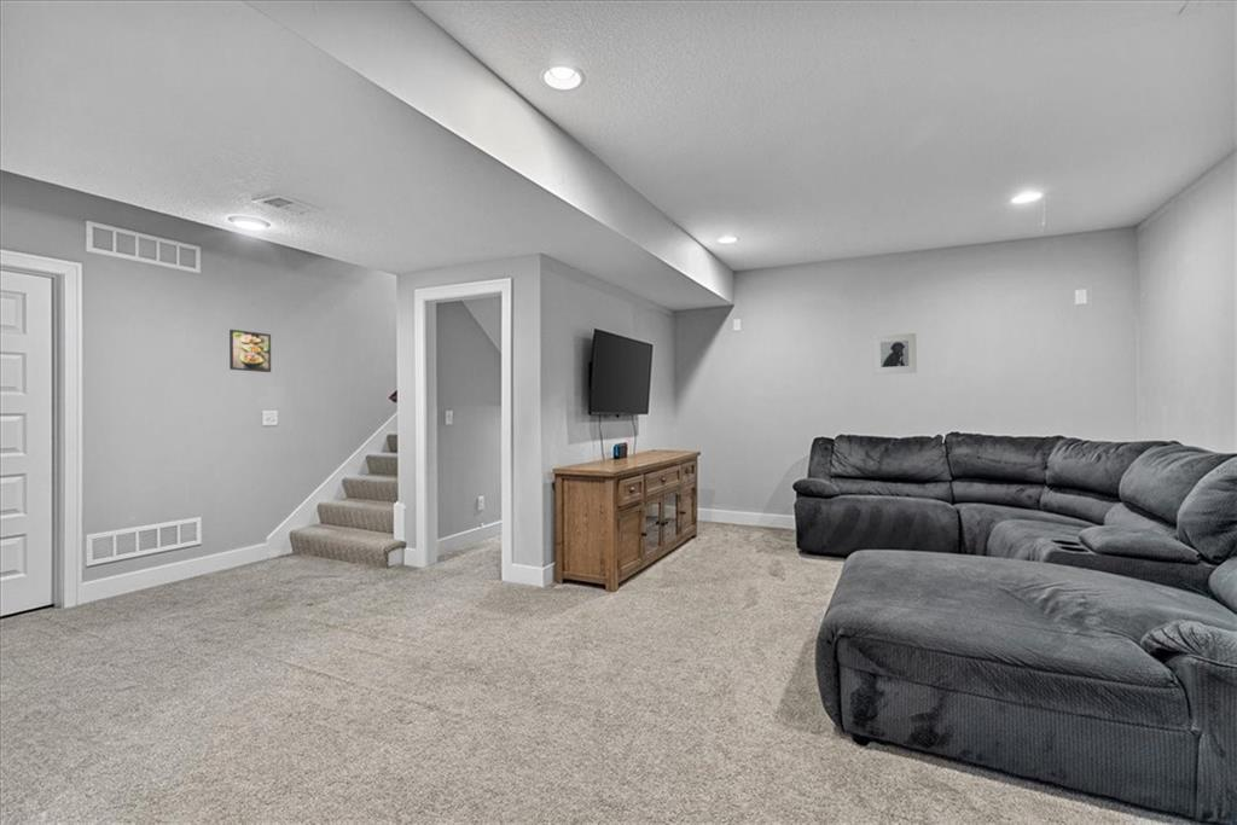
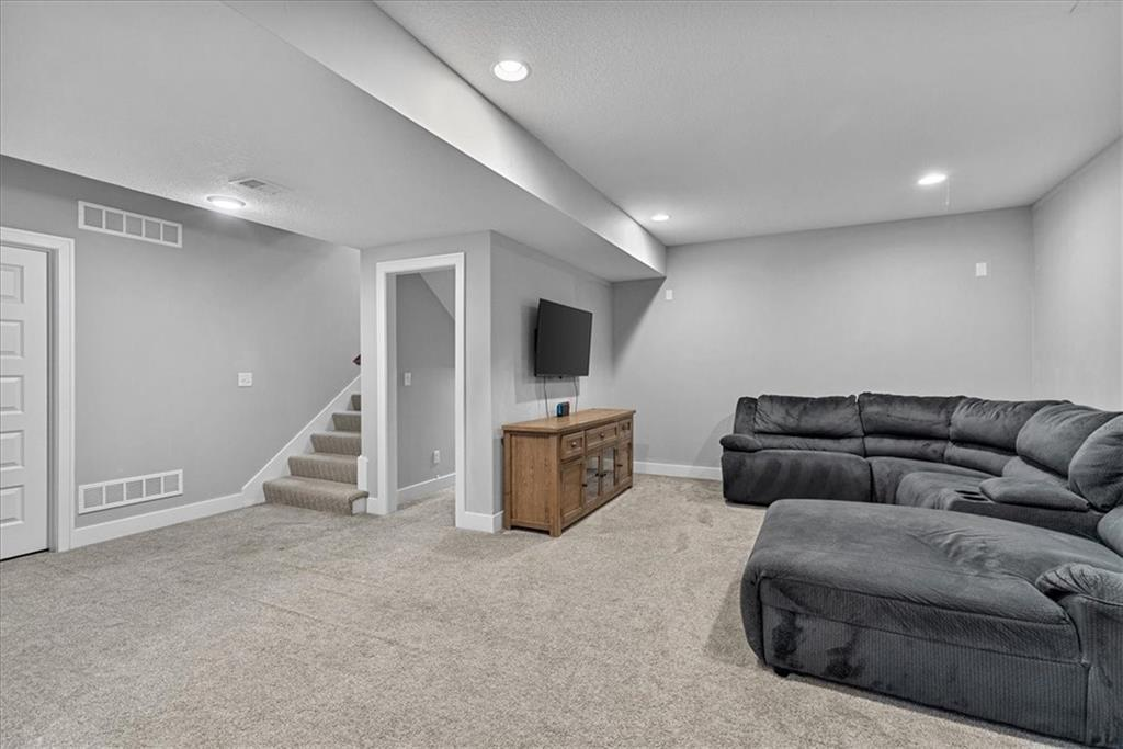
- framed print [872,332,918,376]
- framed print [228,329,272,373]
